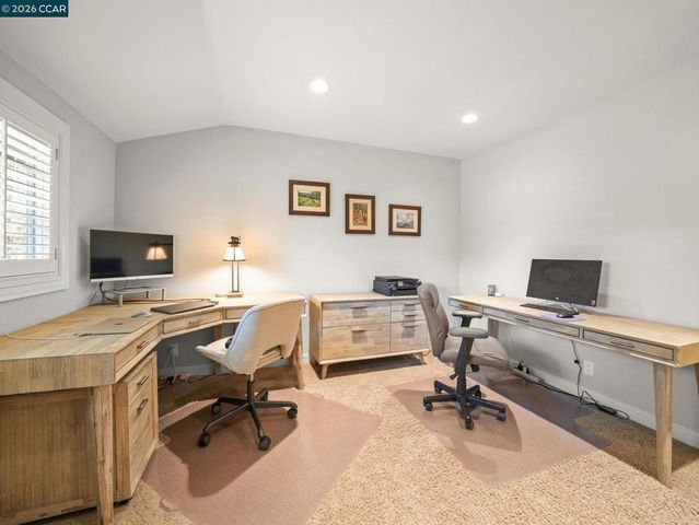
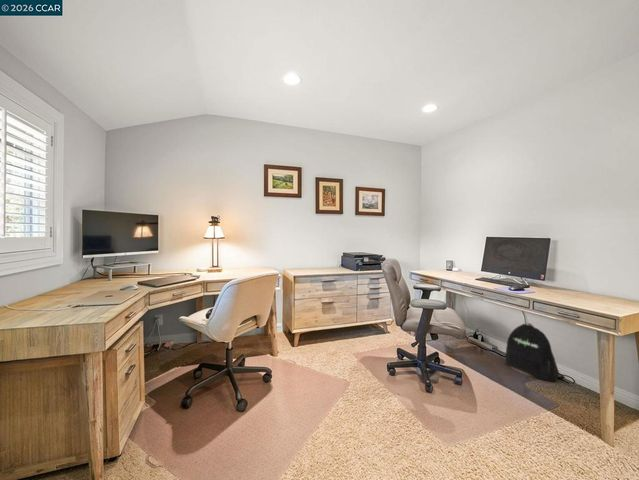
+ backpack [504,322,560,383]
